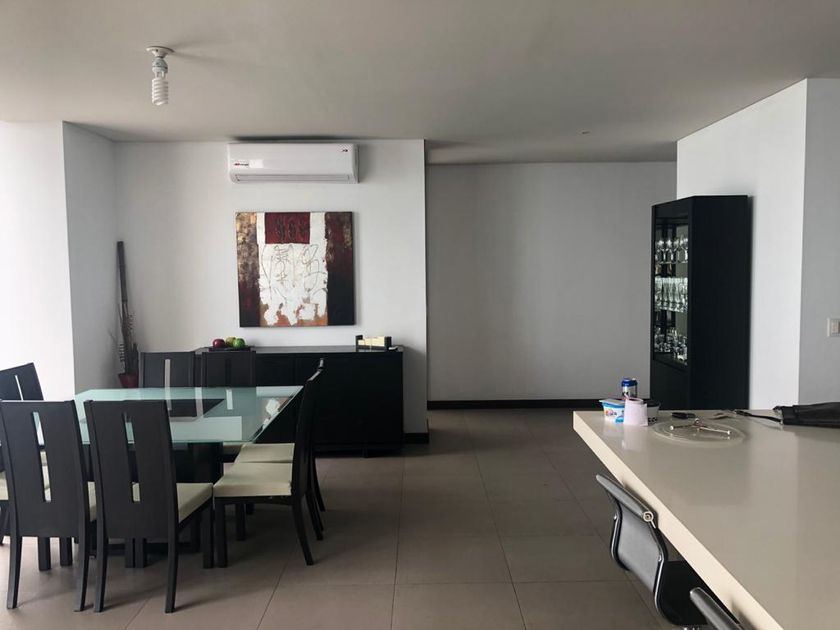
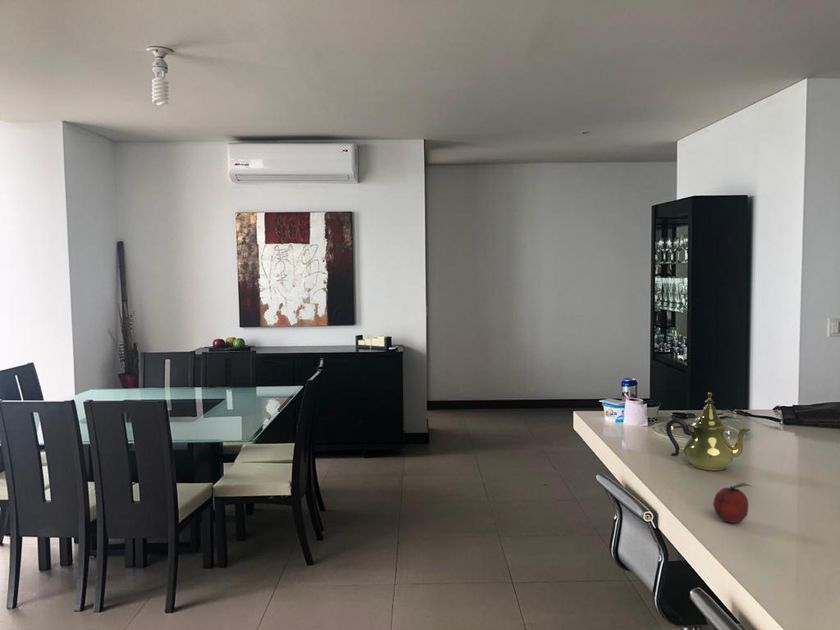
+ fruit [712,482,754,524]
+ teapot [665,392,752,471]
